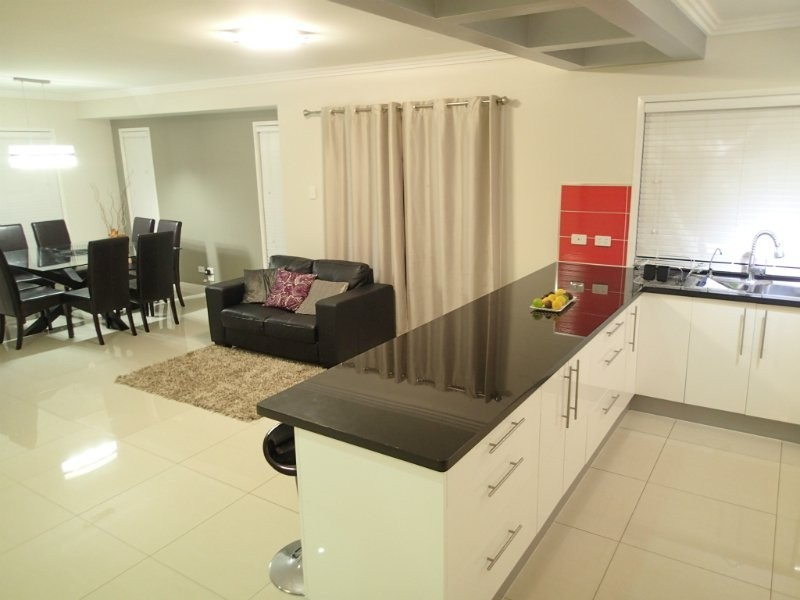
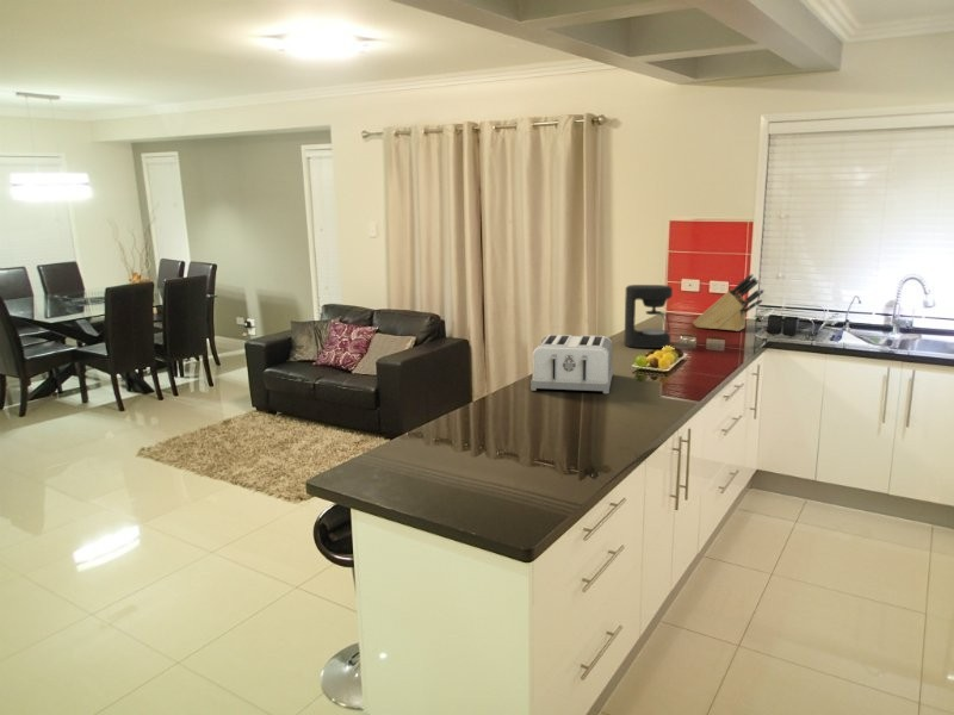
+ coffee maker [624,284,674,349]
+ knife block [692,273,766,332]
+ toaster [529,334,614,394]
